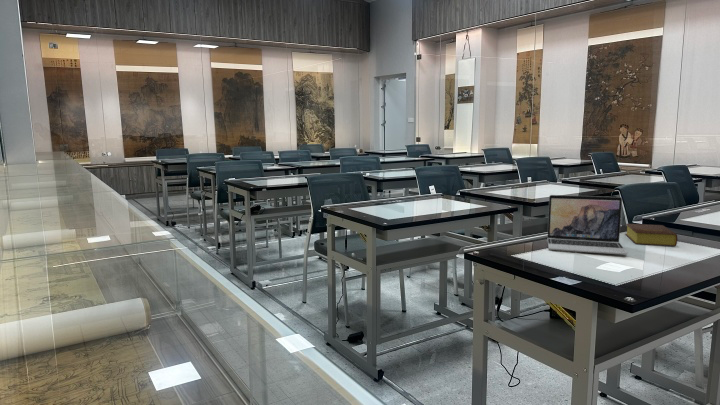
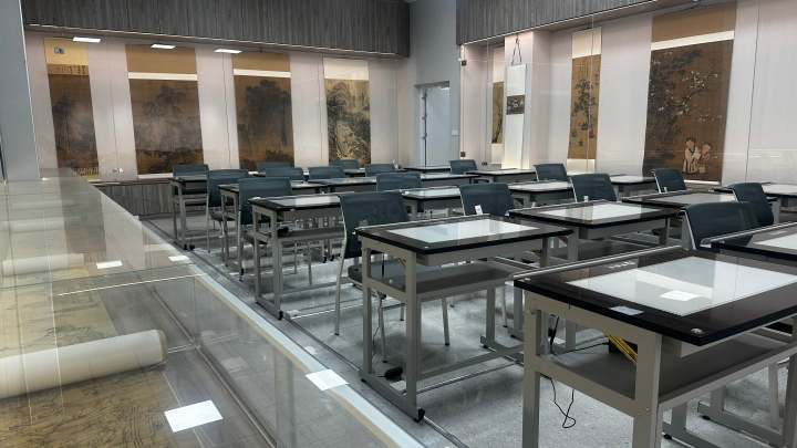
- laptop [546,194,628,256]
- bible [624,223,678,247]
